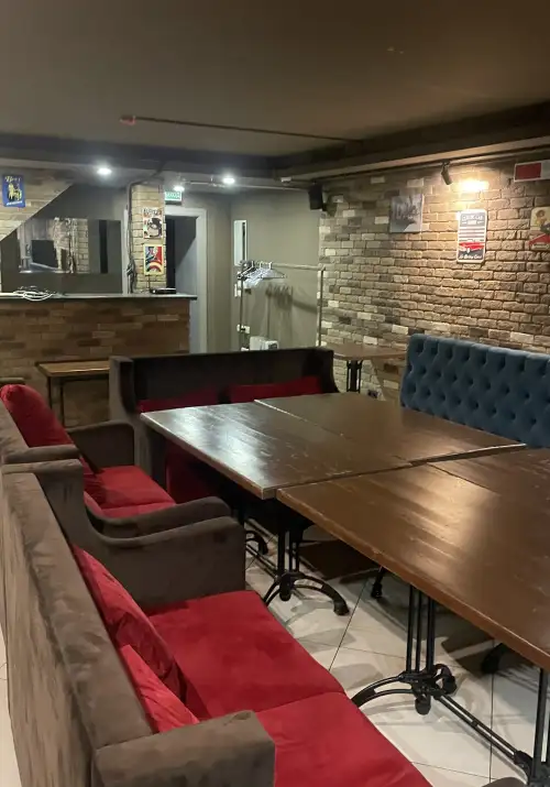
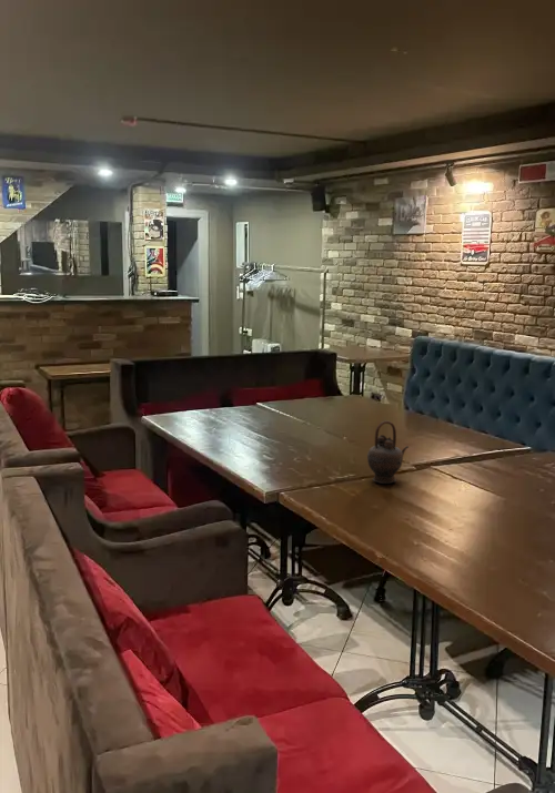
+ teapot [366,419,410,485]
